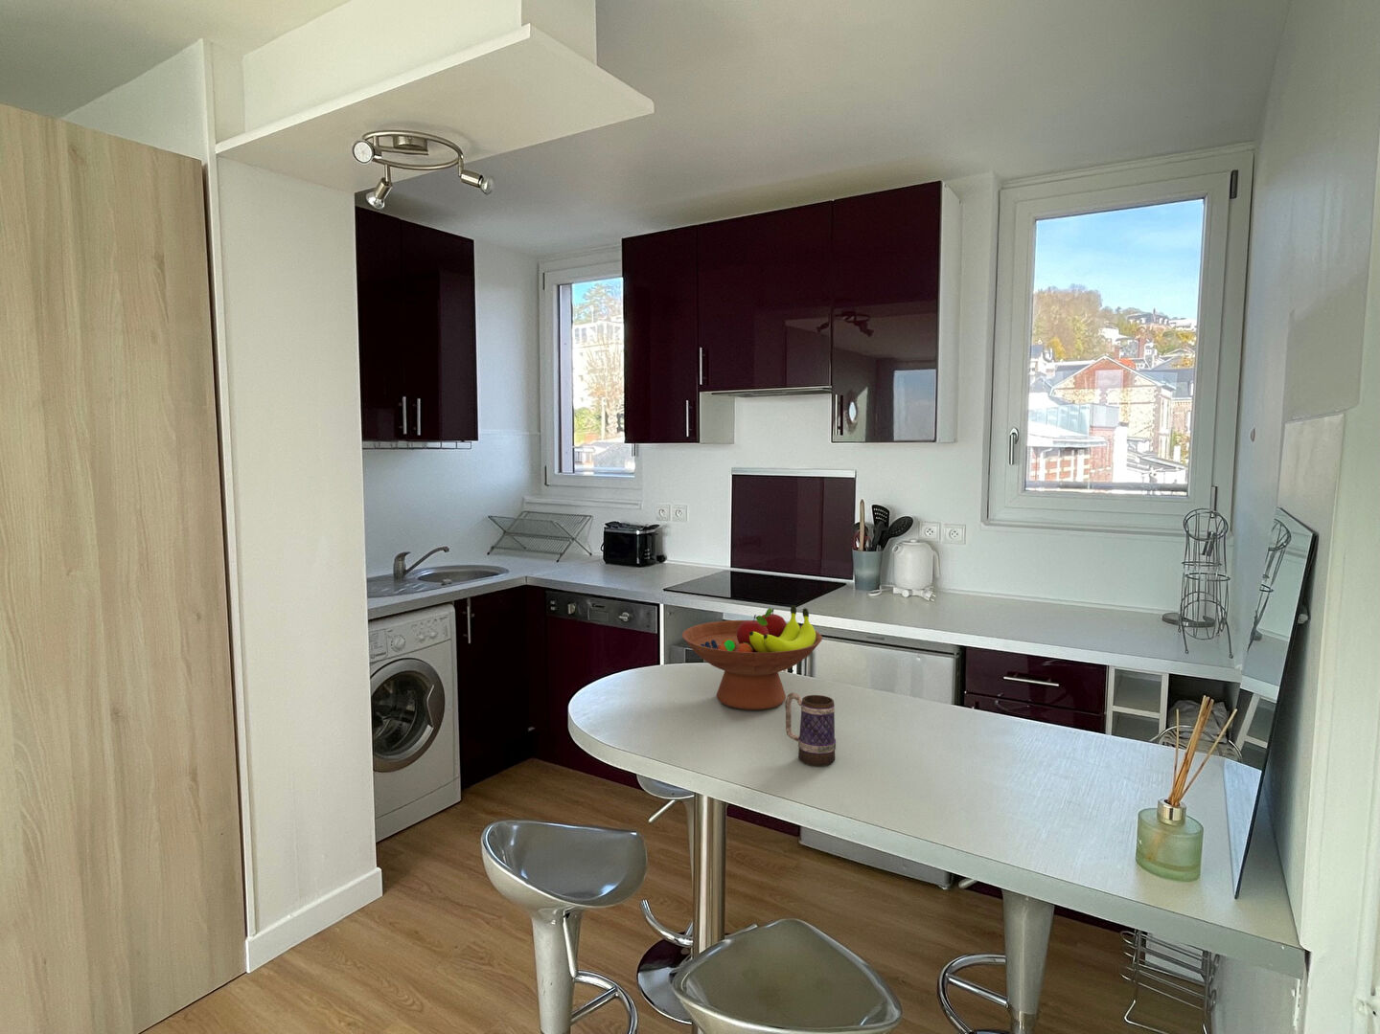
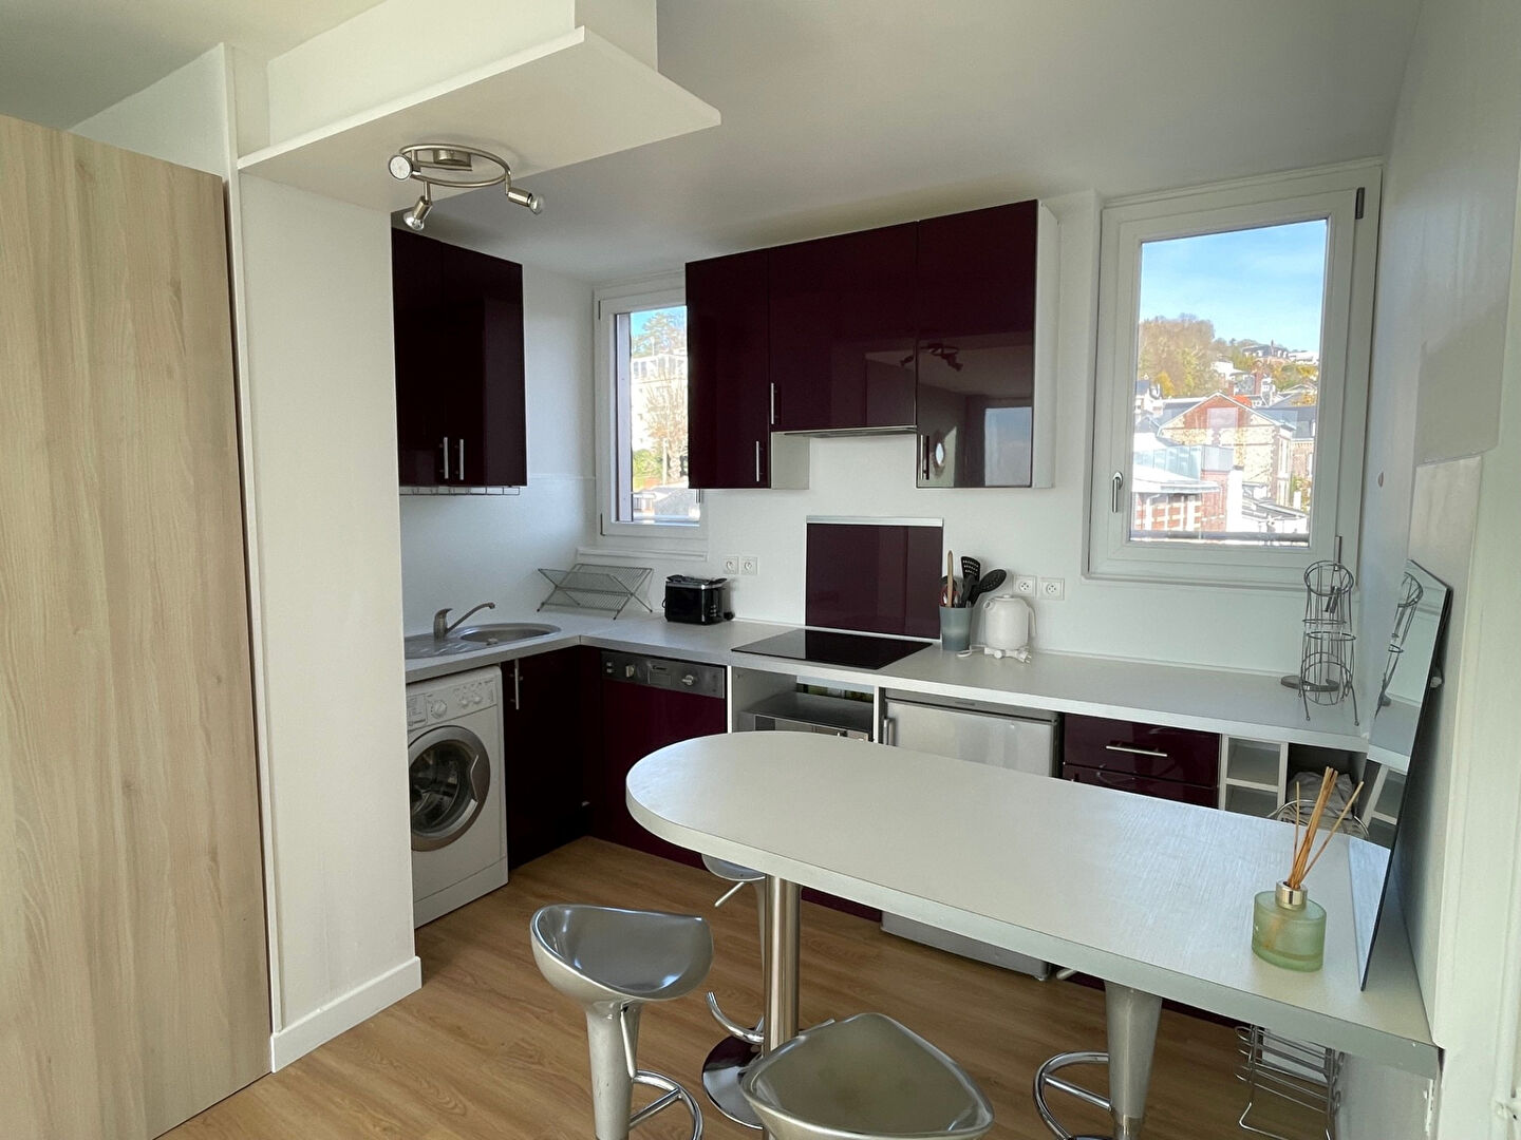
- mug [783,692,837,767]
- fruit bowl [681,604,824,710]
